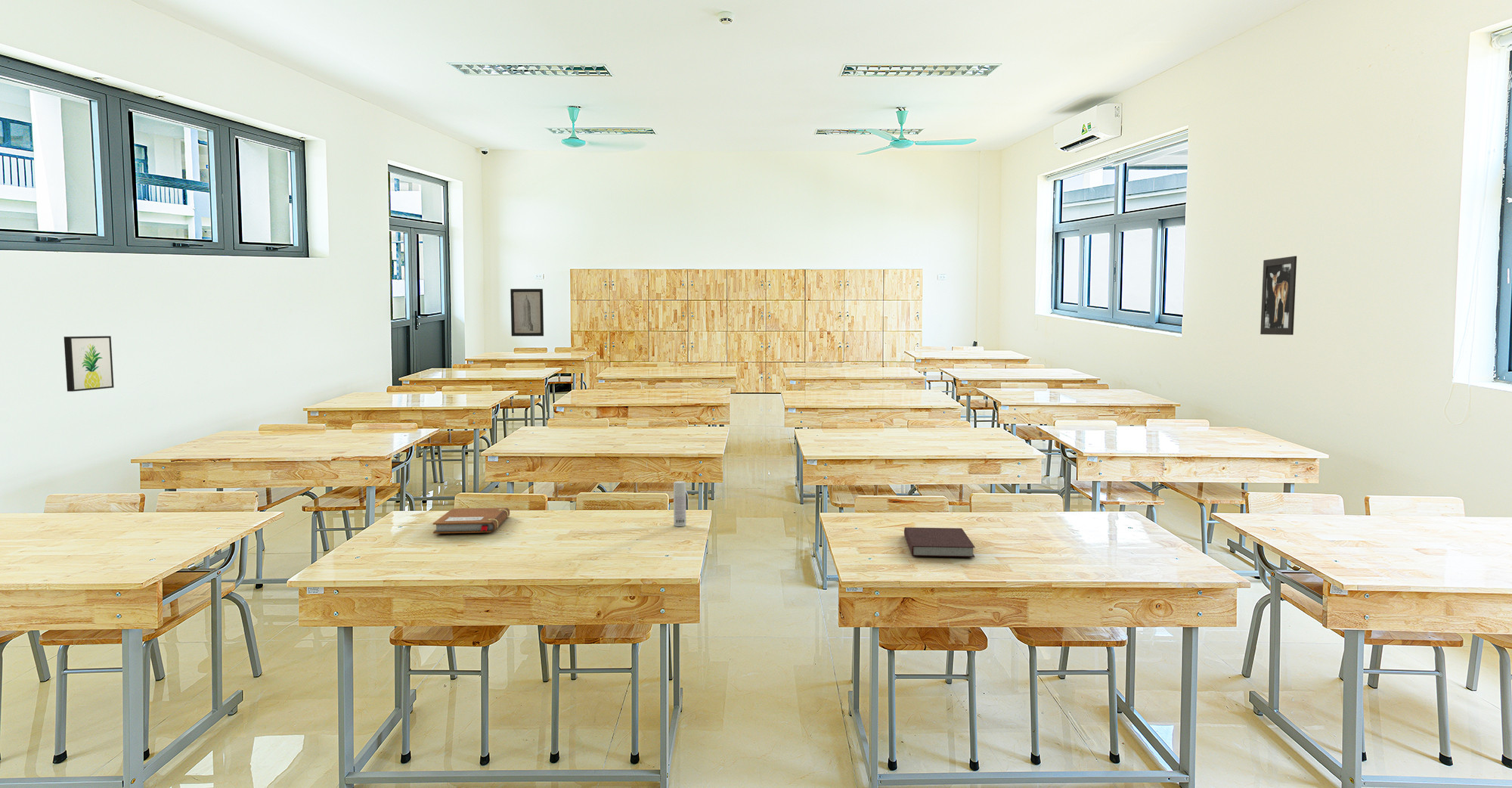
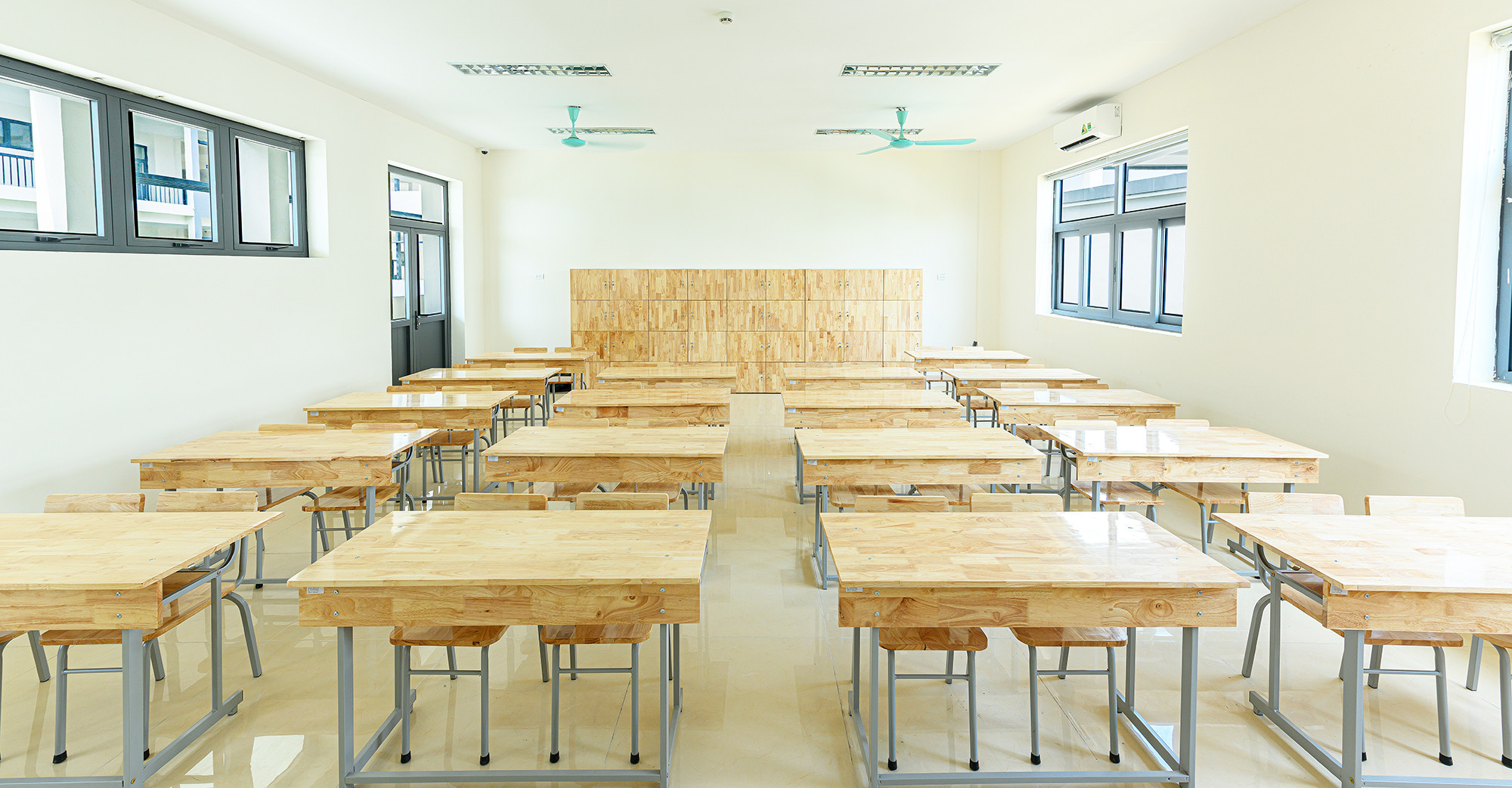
- wall art [64,335,115,392]
- wall art [1259,256,1297,336]
- notebook [432,507,510,534]
- notebook [903,526,976,558]
- wall art [510,288,544,337]
- bottle [673,480,686,527]
